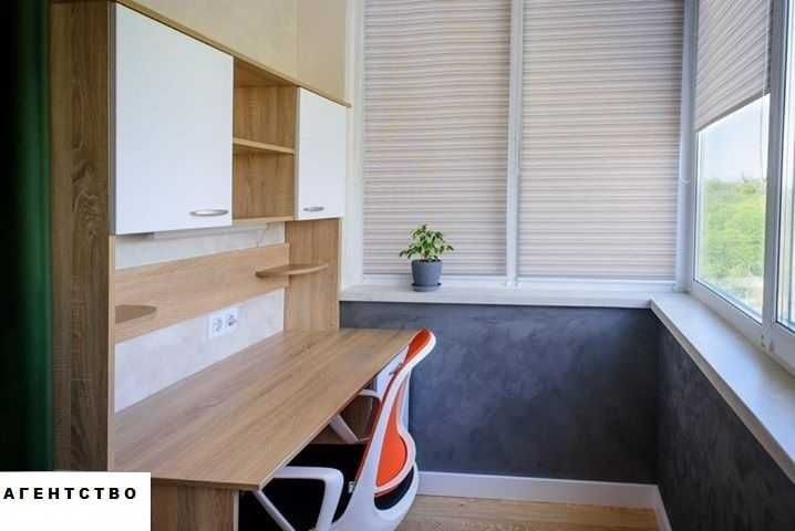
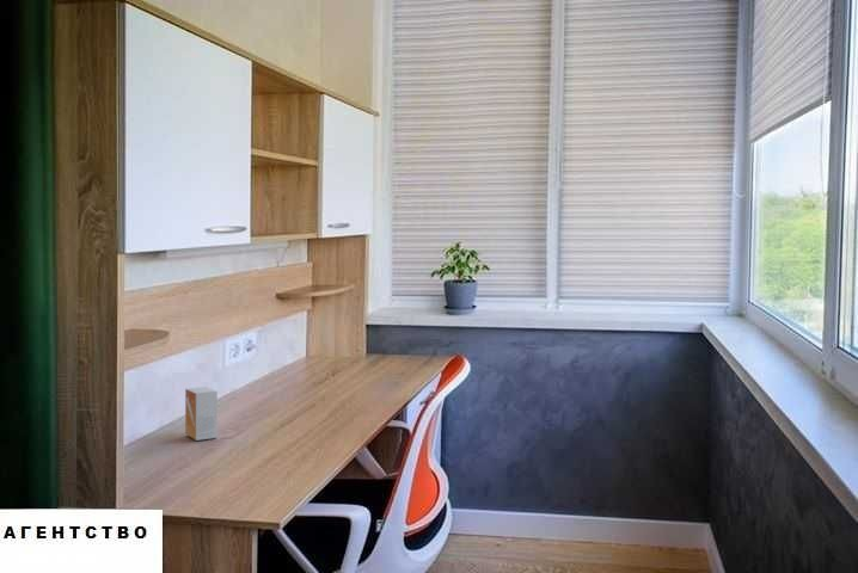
+ small box [184,386,219,442]
